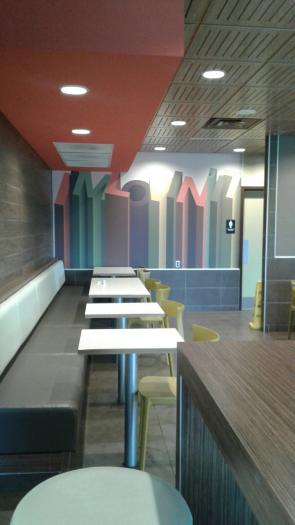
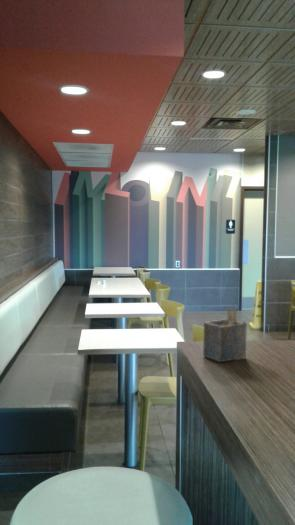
+ napkin holder [202,307,248,363]
